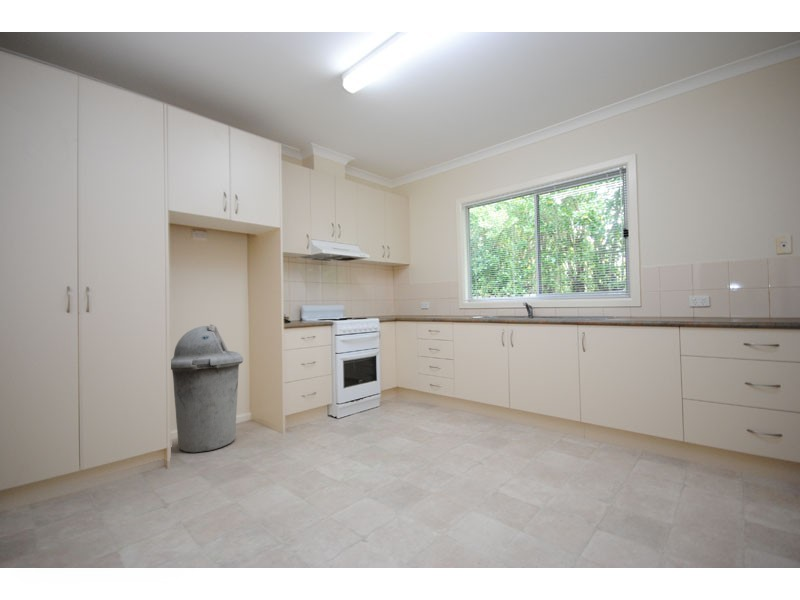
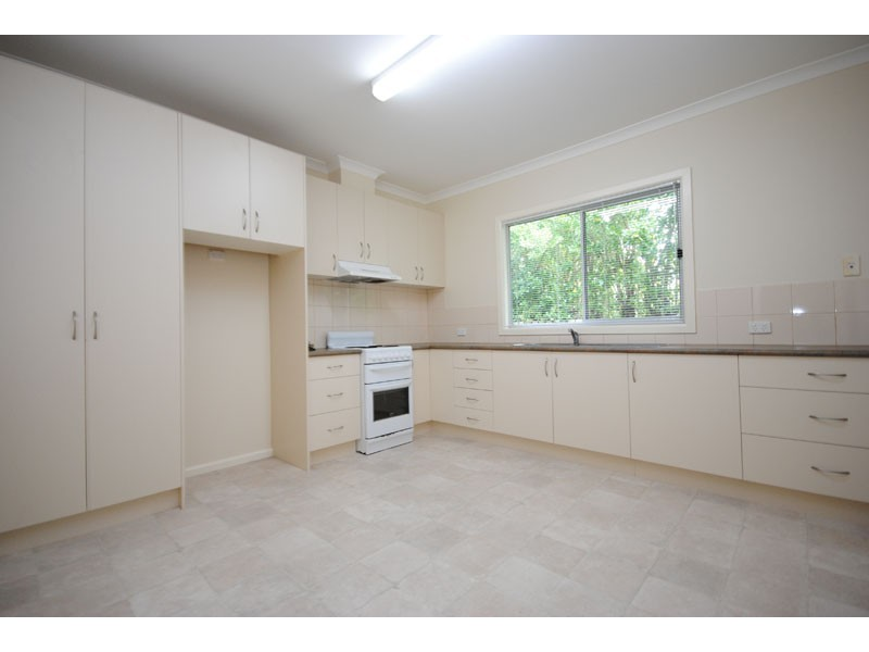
- trash can [170,323,244,454]
